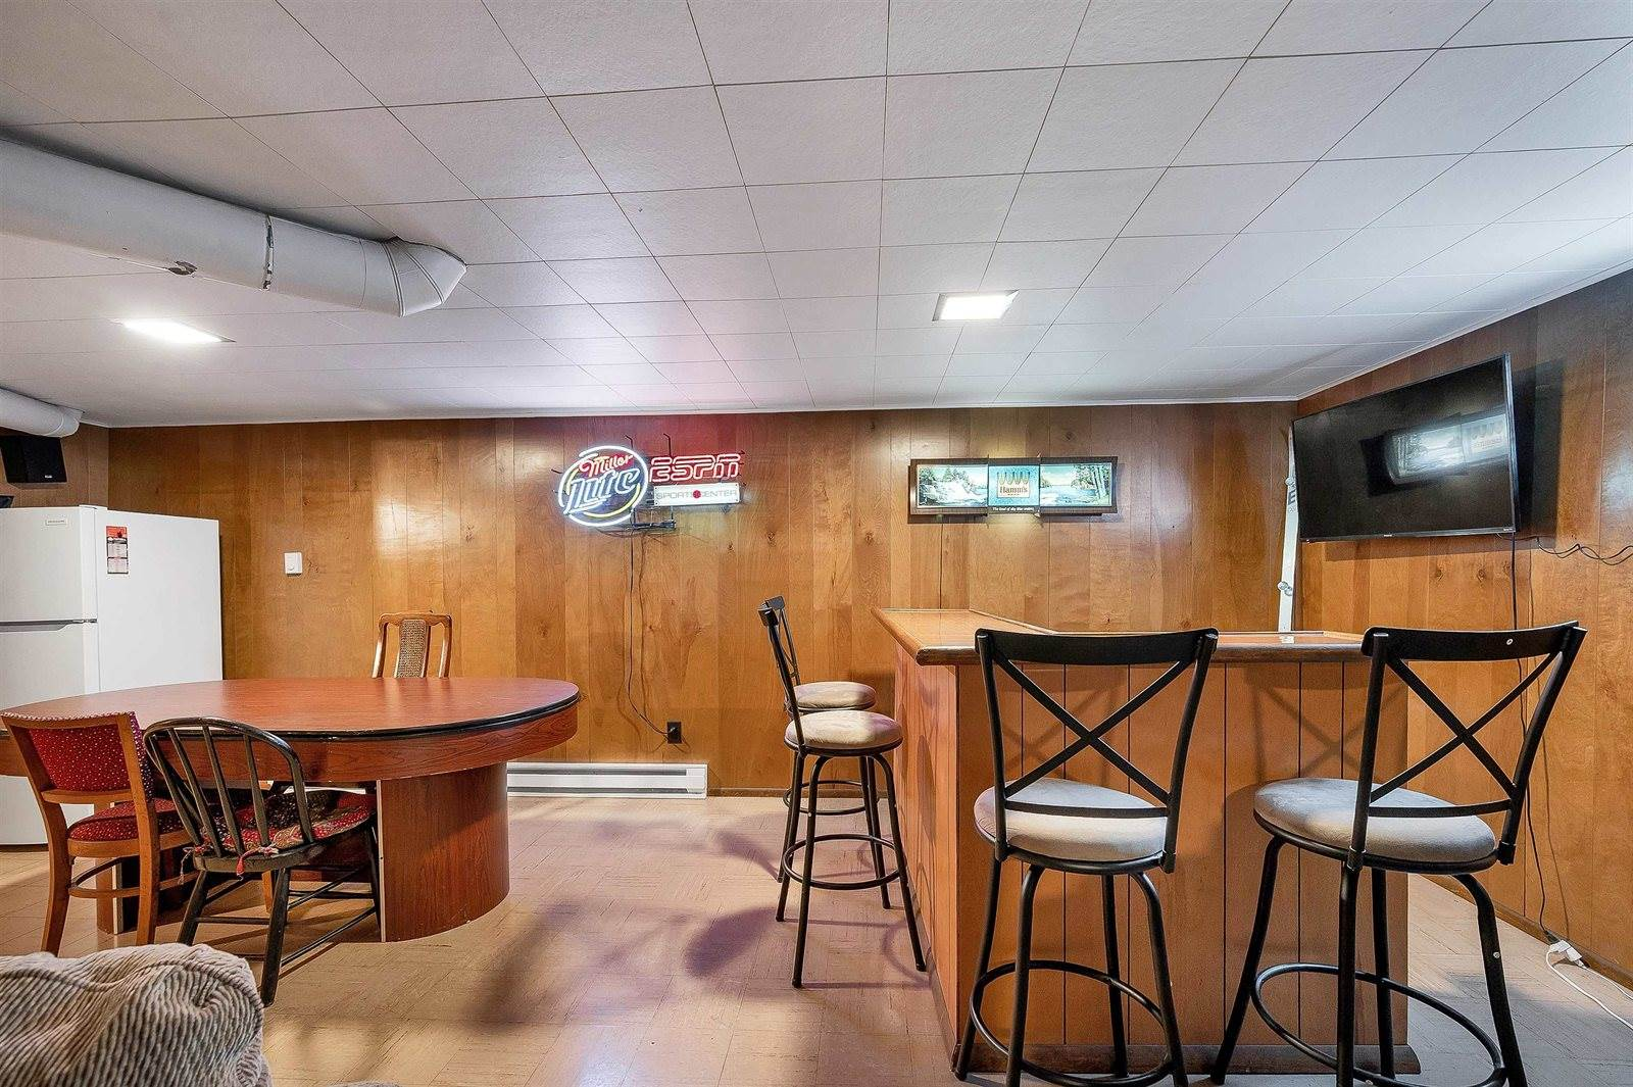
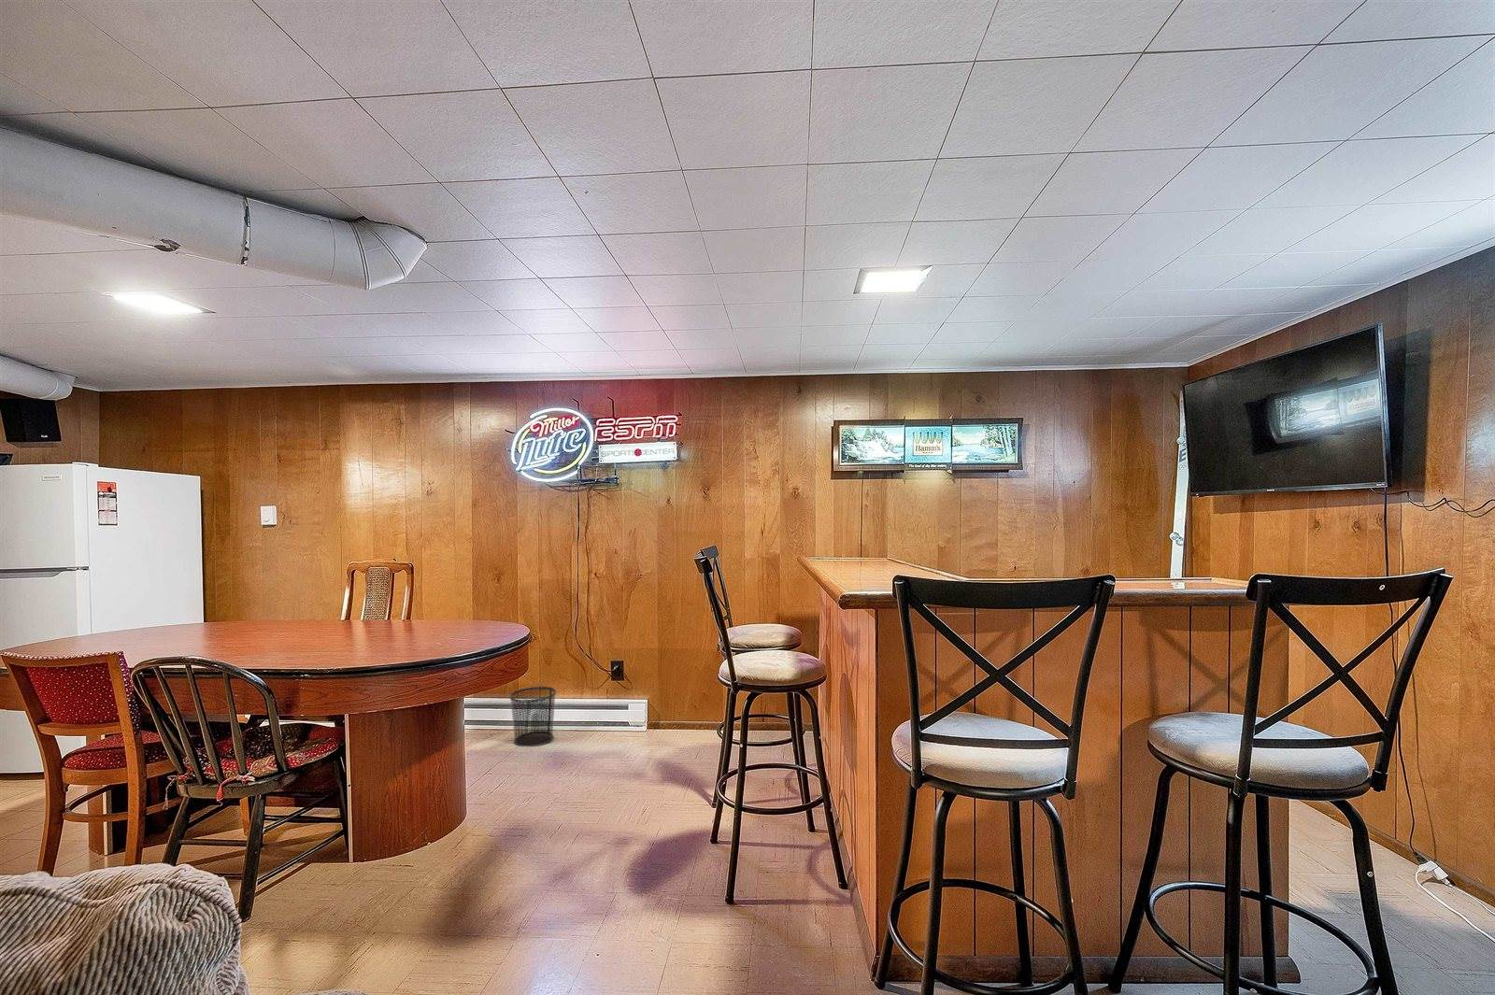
+ waste bin [509,686,556,747]
